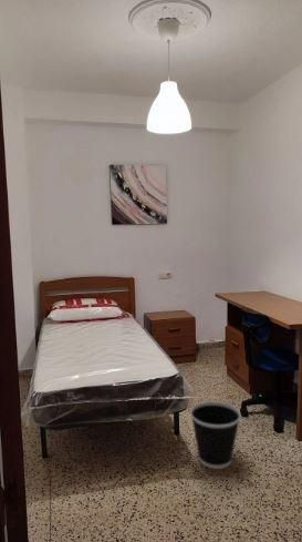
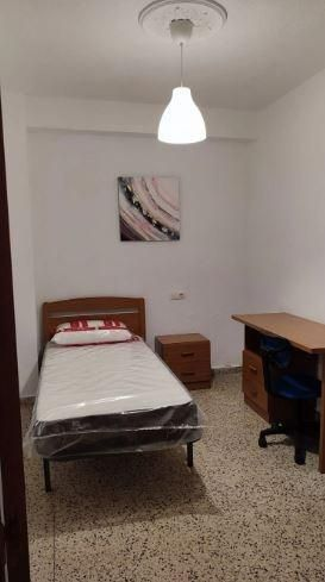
- wastebasket [189,401,242,470]
